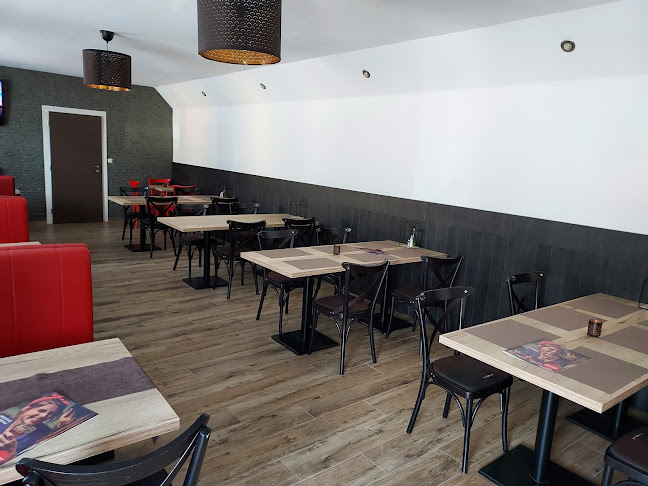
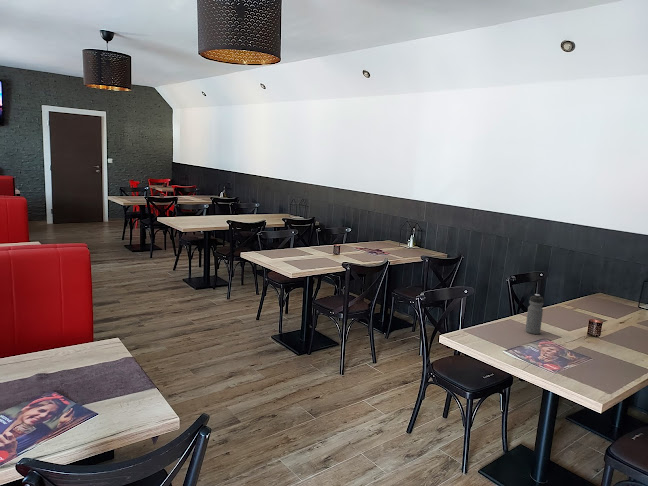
+ water bottle [524,293,545,335]
